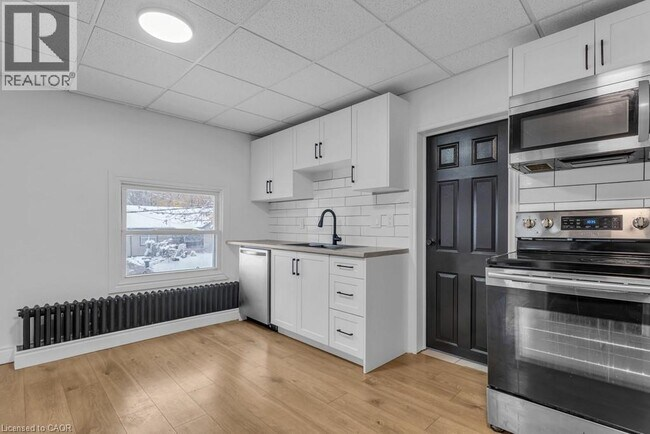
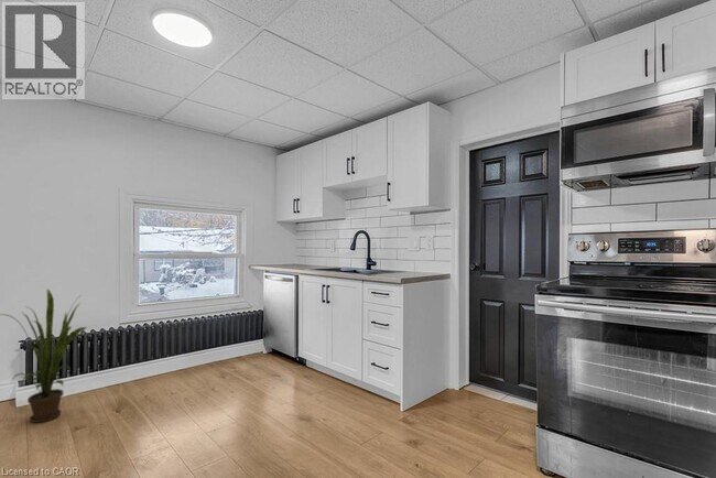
+ house plant [0,289,88,424]
